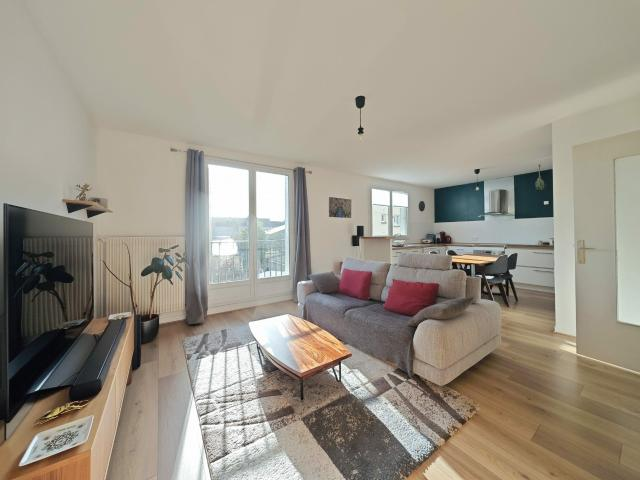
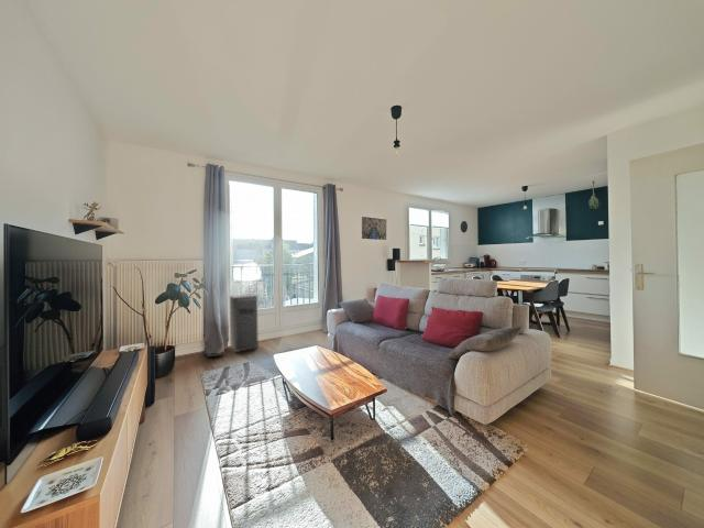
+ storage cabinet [229,294,260,353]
